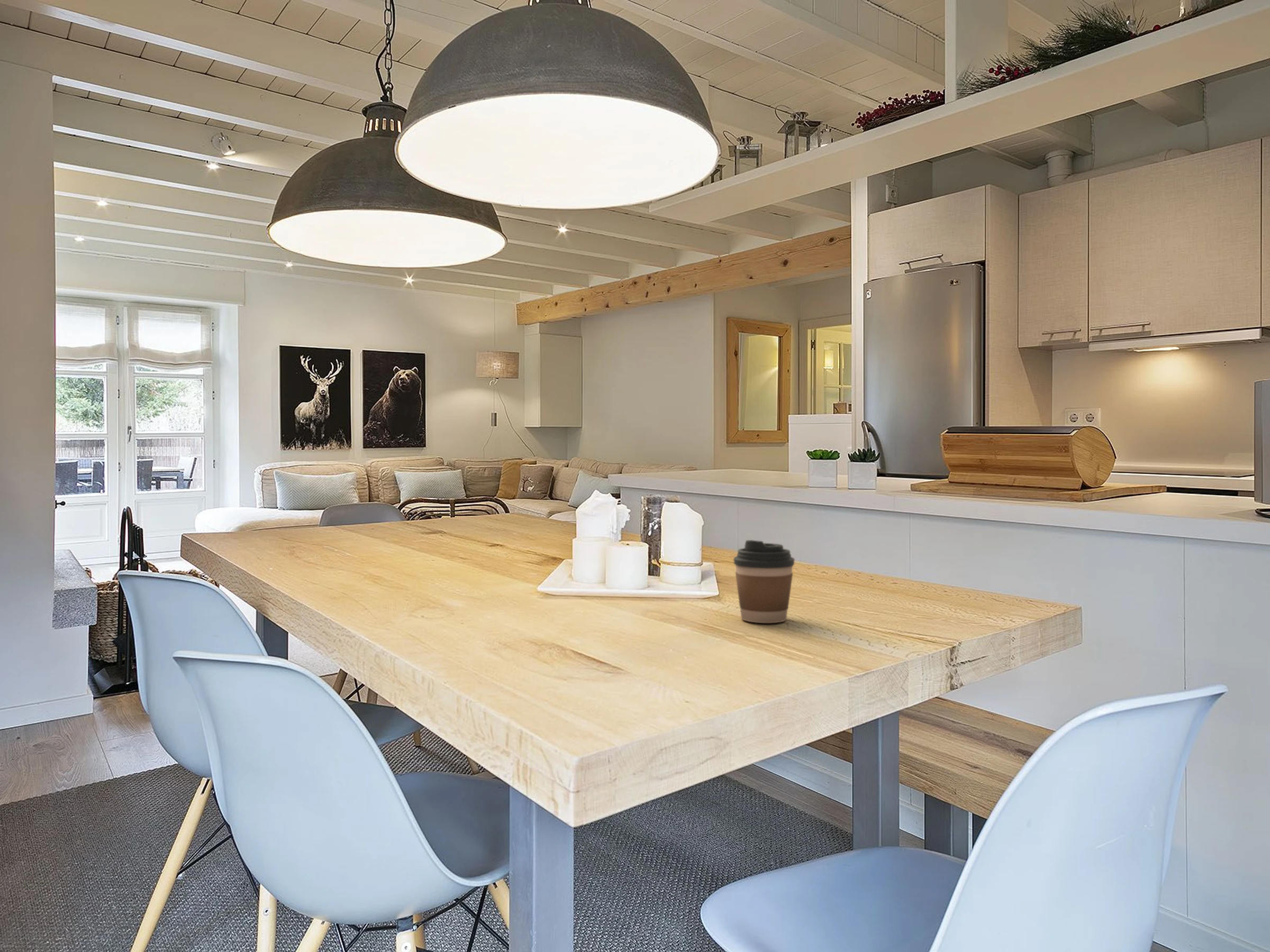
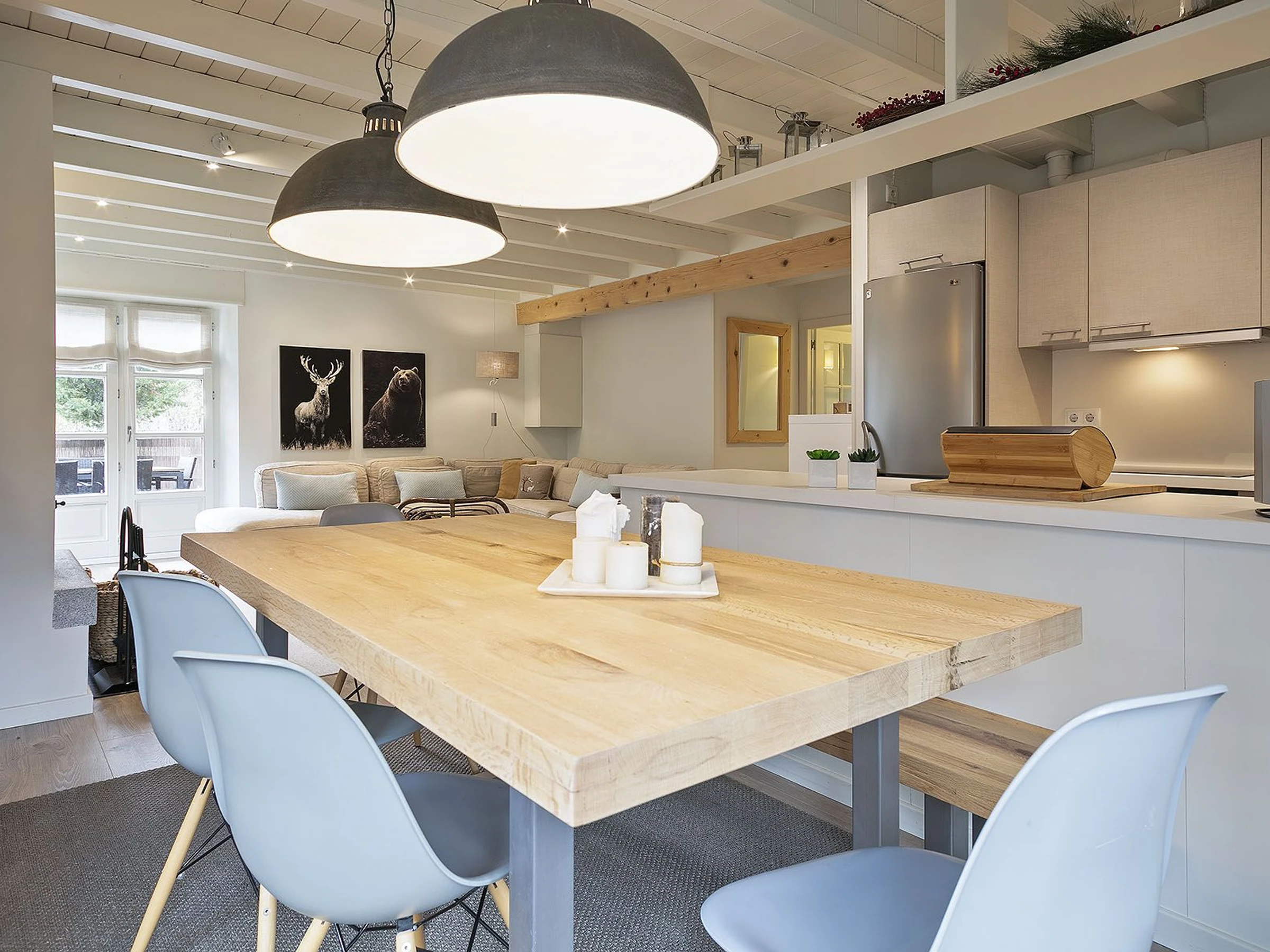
- coffee cup [733,539,795,624]
